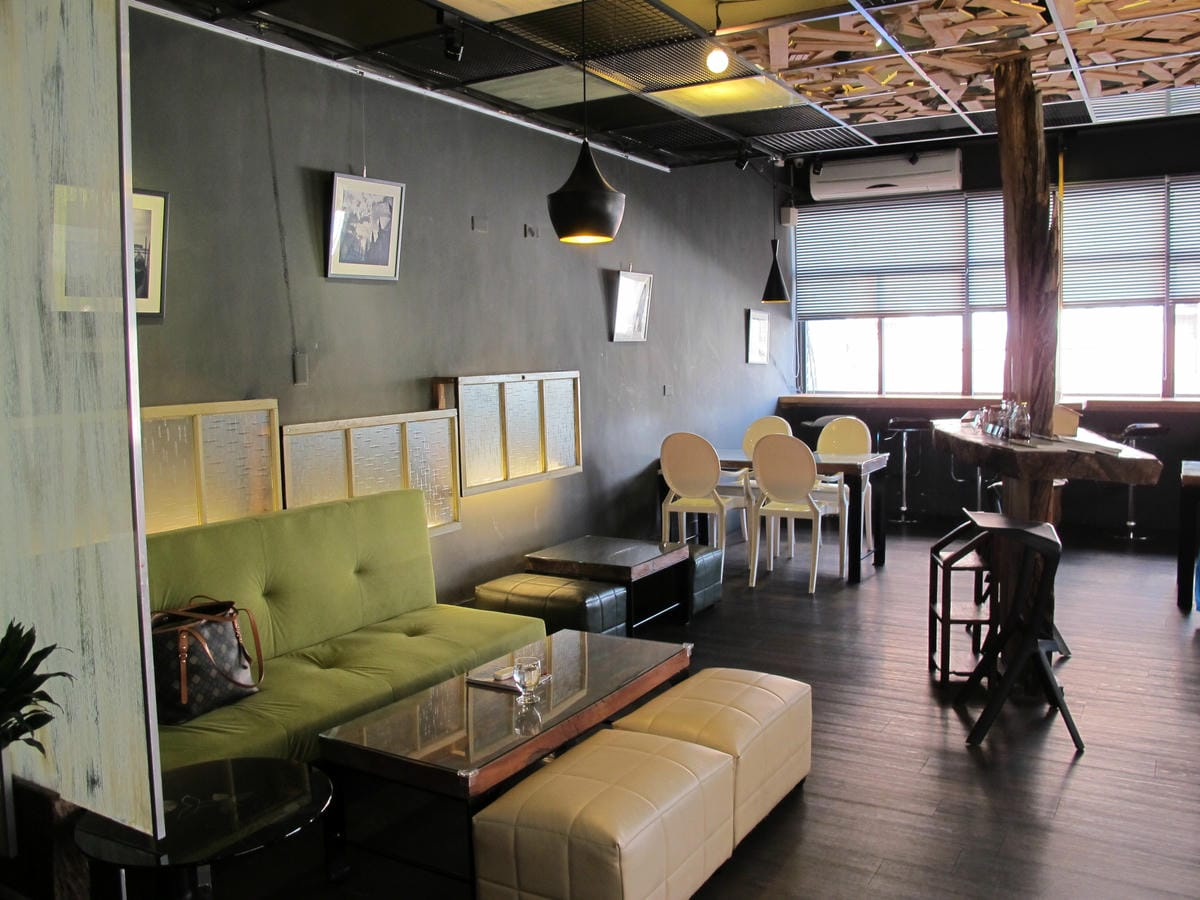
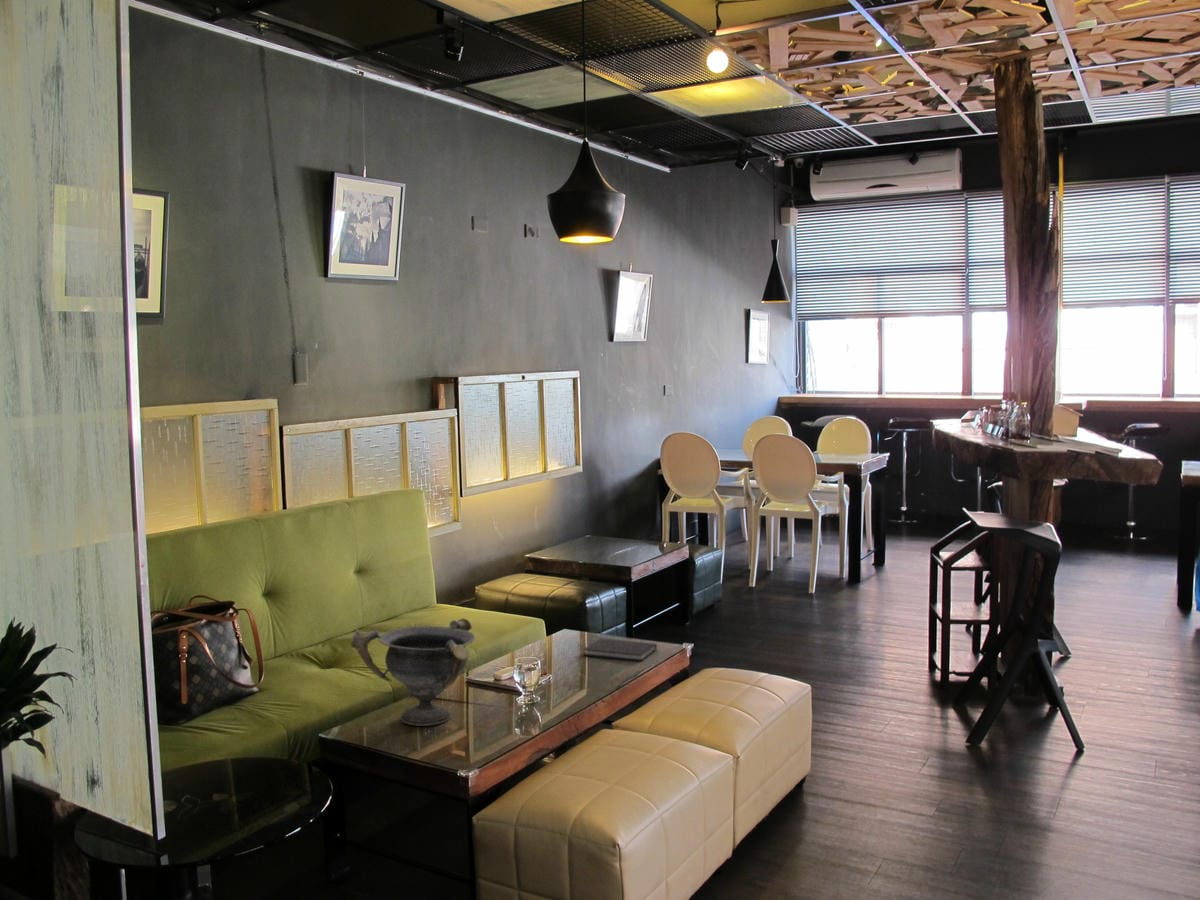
+ decorative bowl [350,617,476,727]
+ diary [583,637,658,662]
